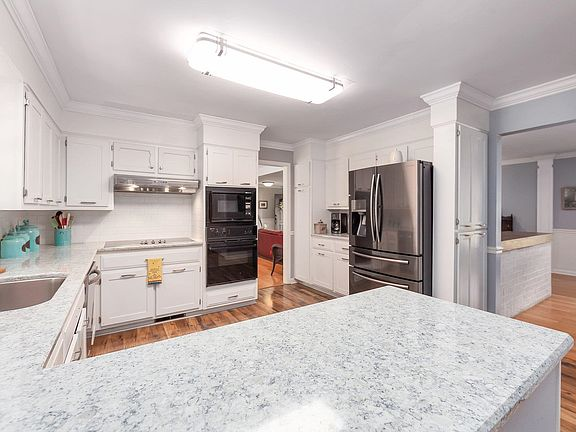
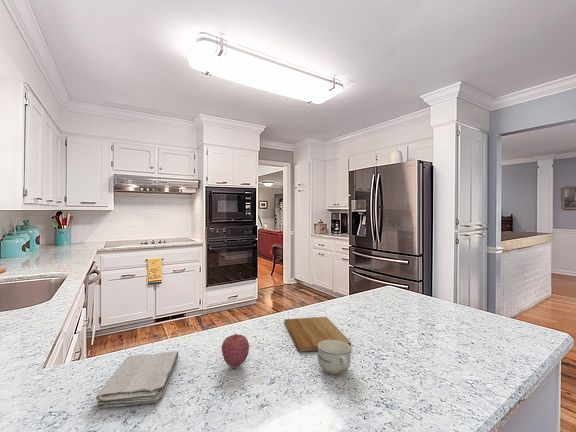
+ cup [317,340,352,376]
+ washcloth [95,350,179,409]
+ cutting board [284,316,352,353]
+ fruit [220,332,250,368]
